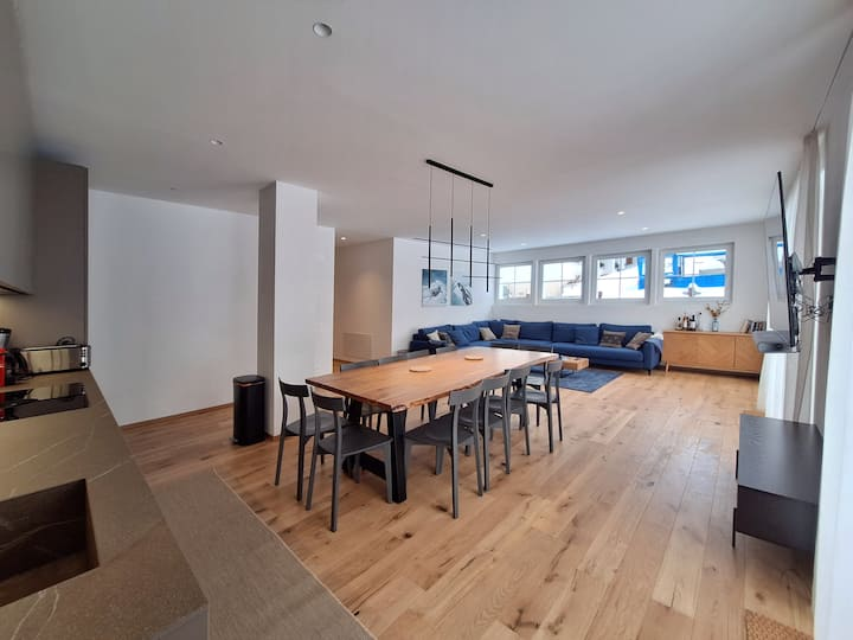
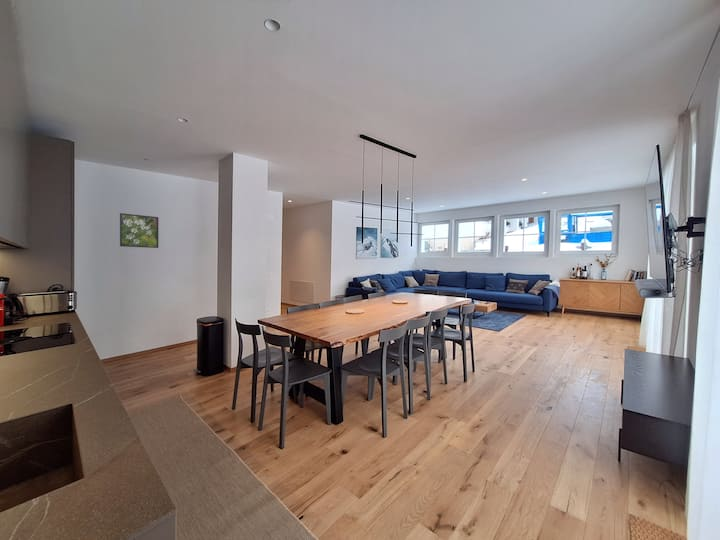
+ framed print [119,212,159,249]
